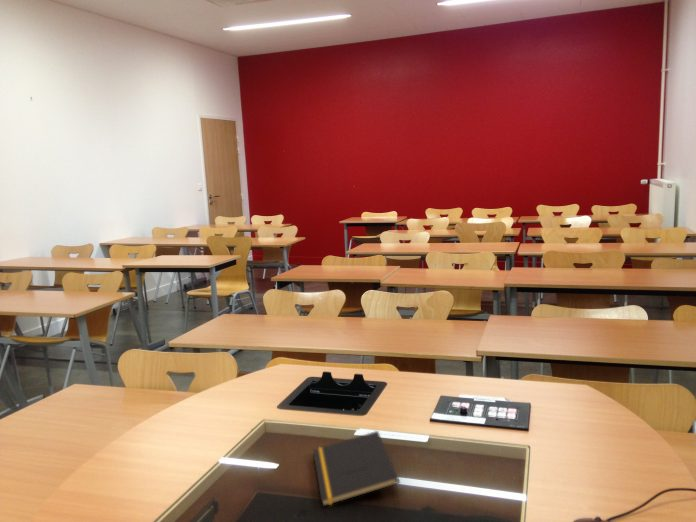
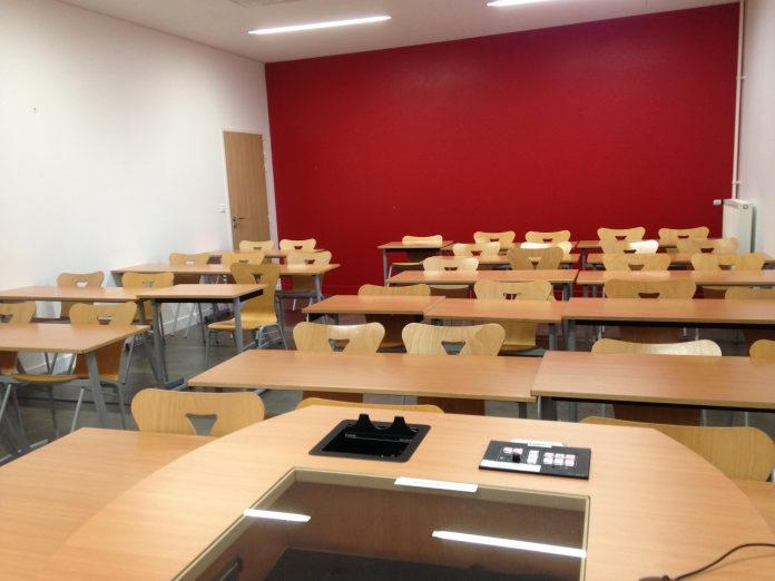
- notepad [312,430,401,507]
